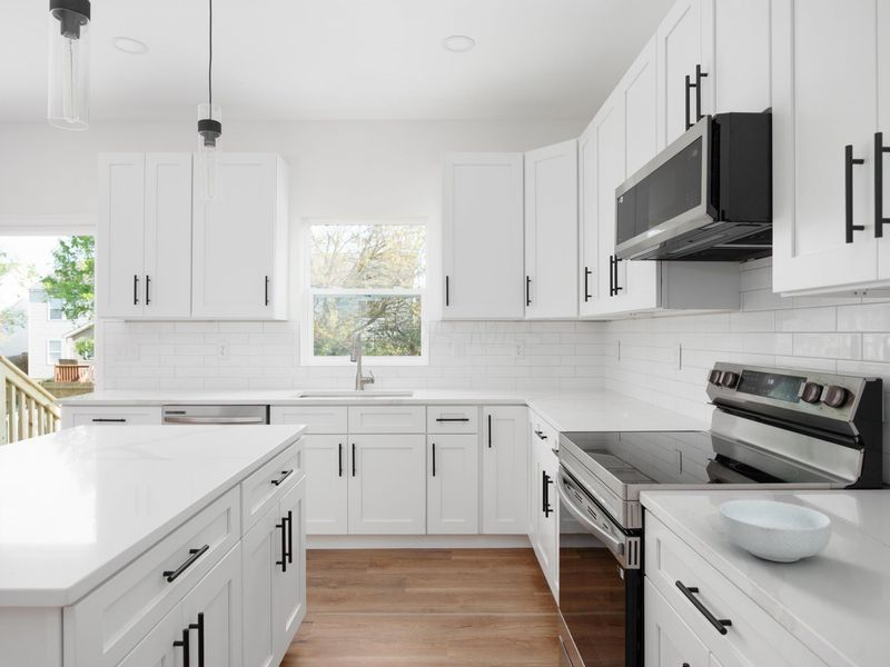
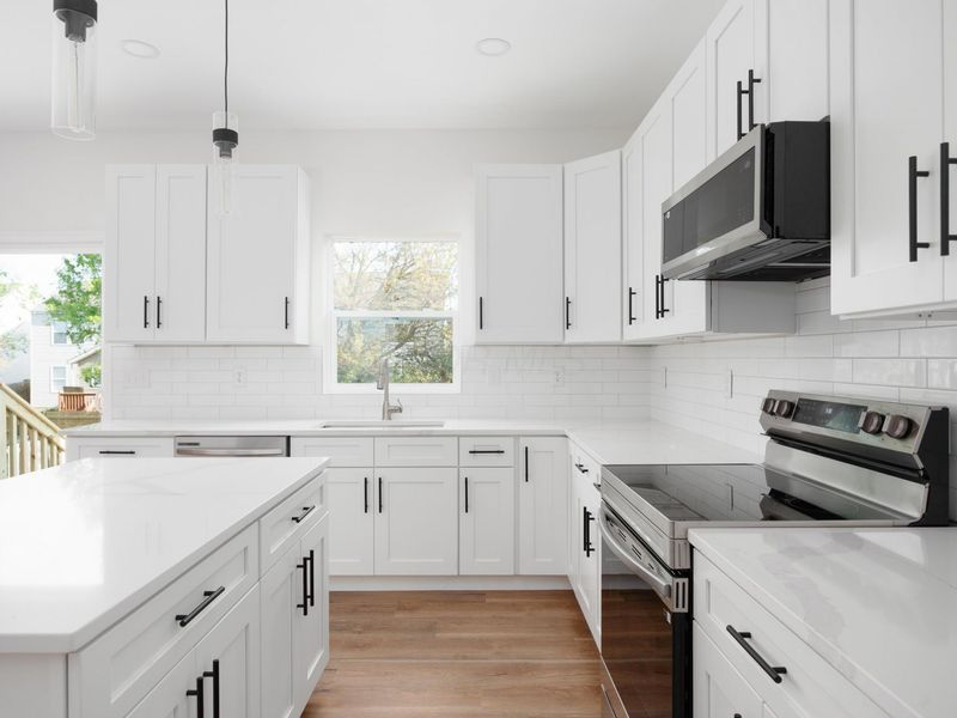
- cereal bowl [718,499,832,563]
